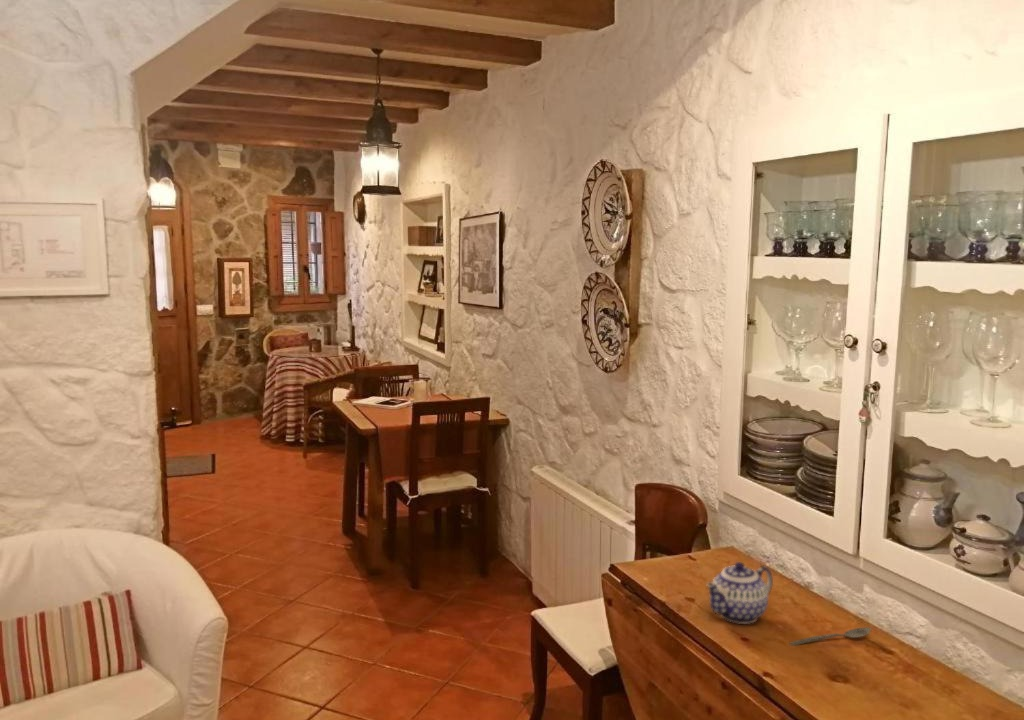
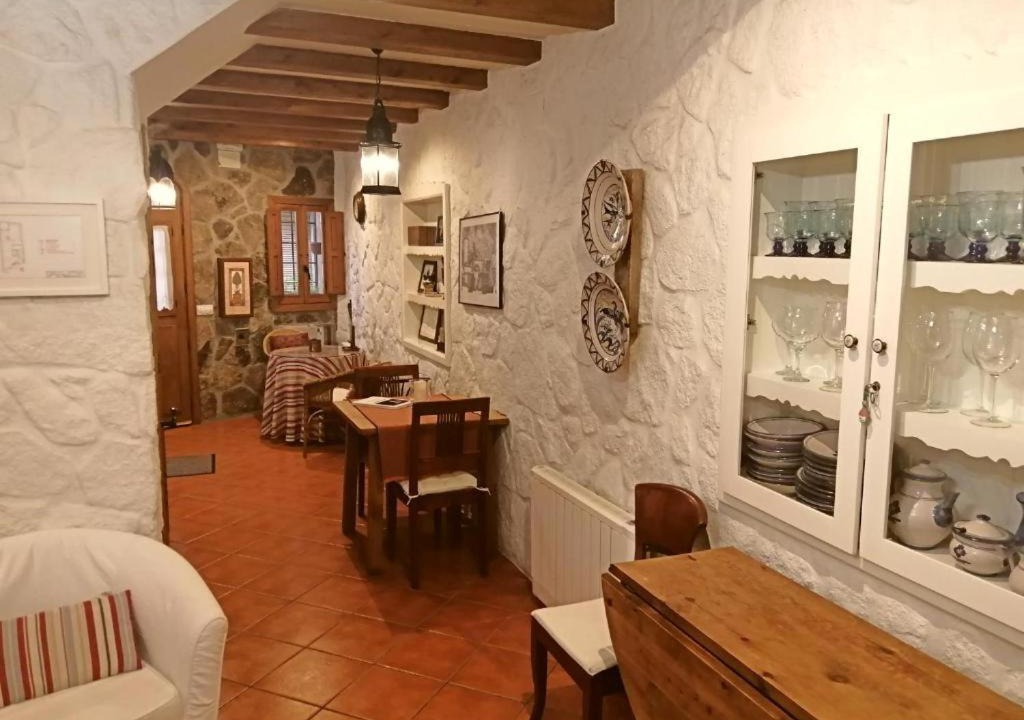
- teapot [705,561,774,625]
- spoon [788,626,872,647]
